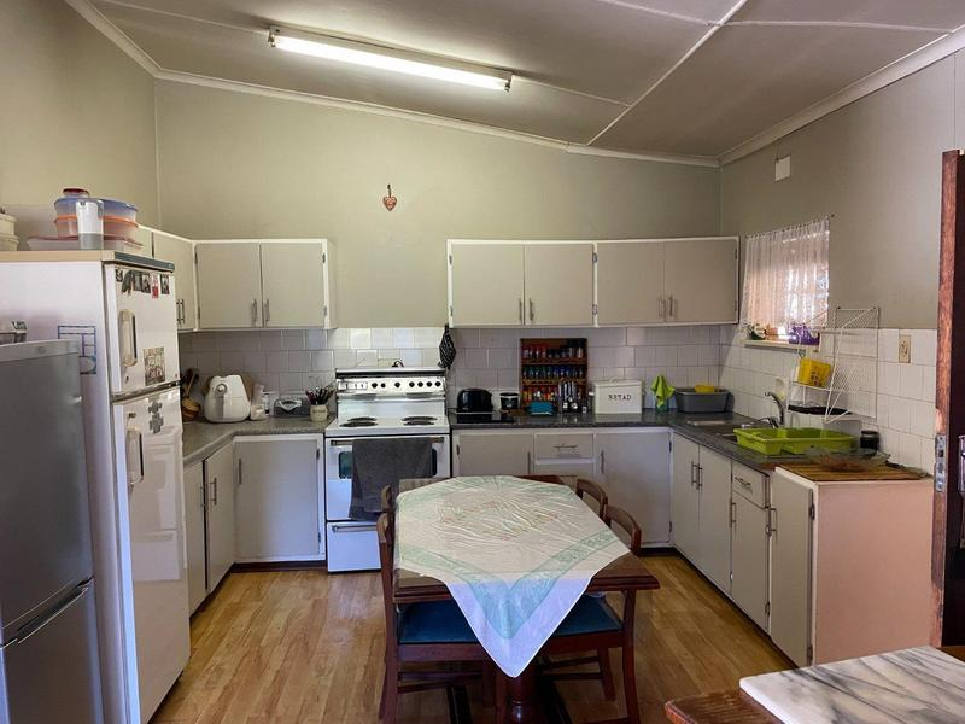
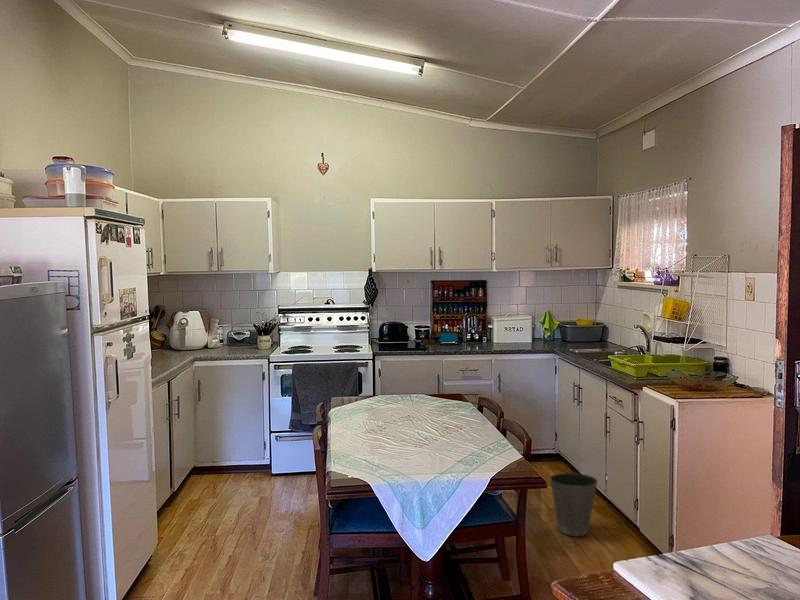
+ waste basket [549,472,599,537]
